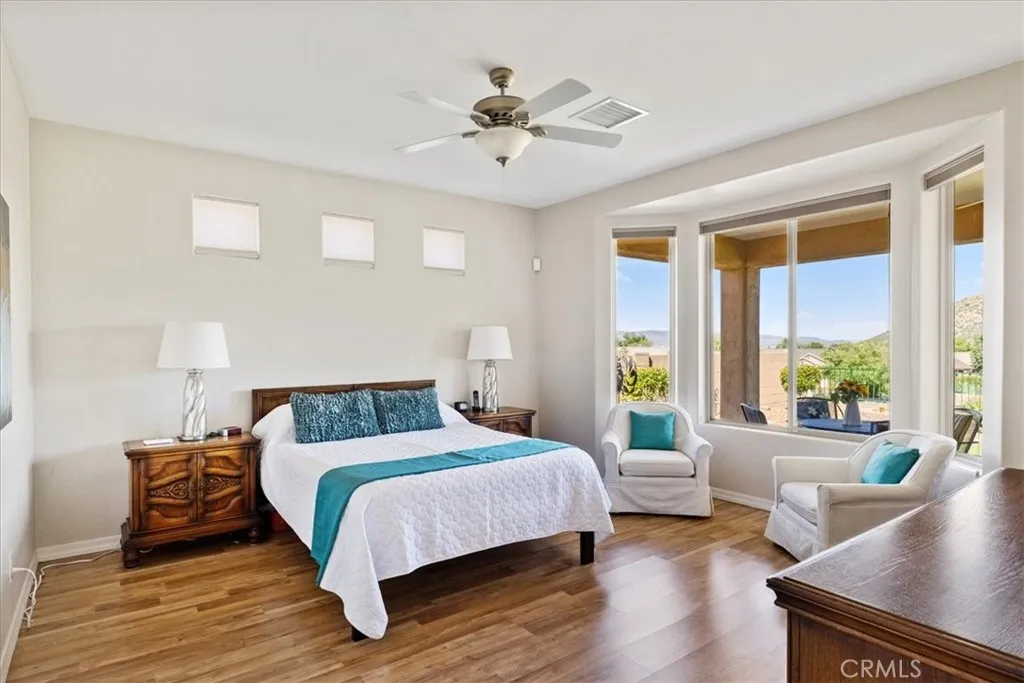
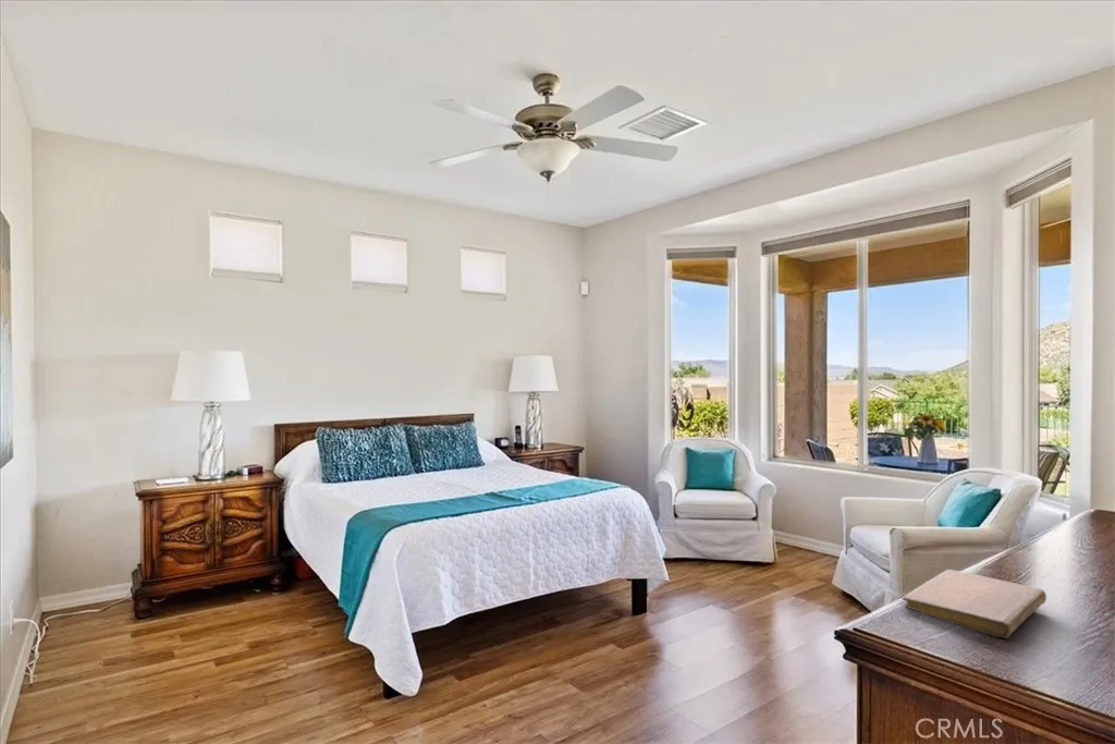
+ notebook [902,569,1047,639]
